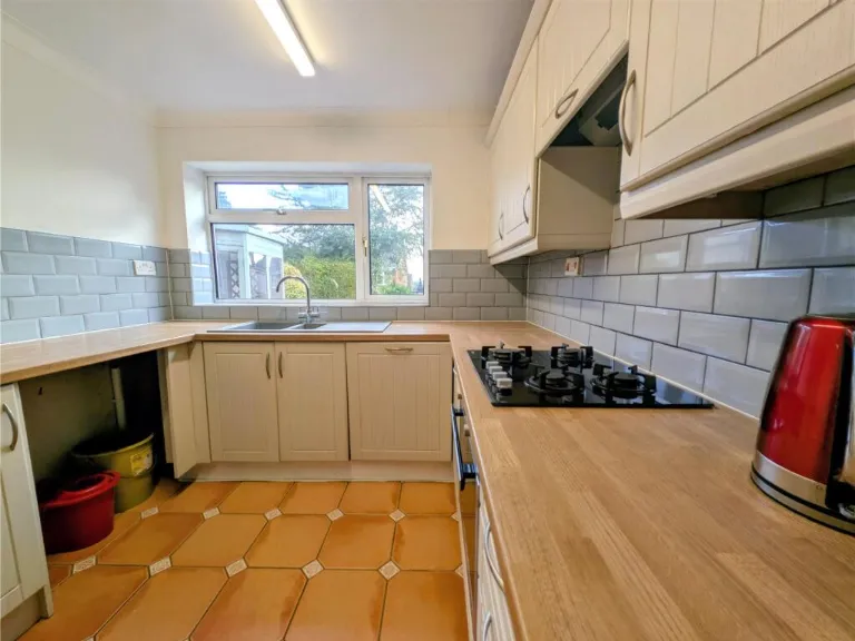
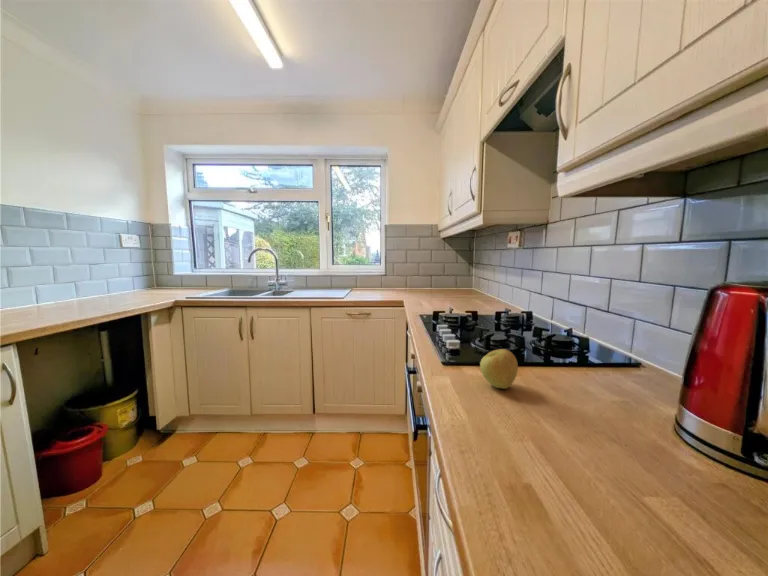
+ apple [479,348,519,390]
